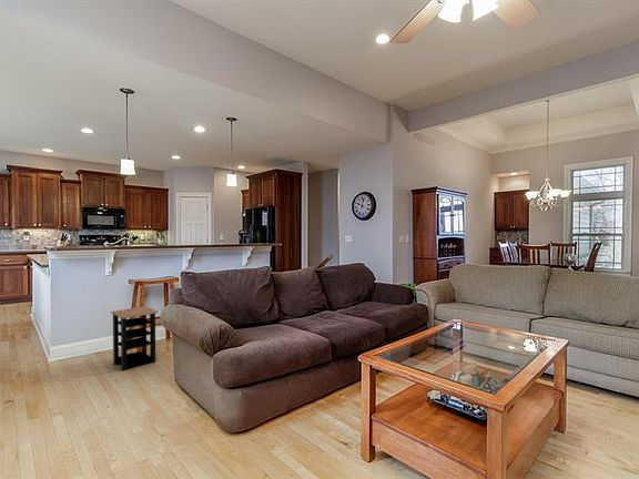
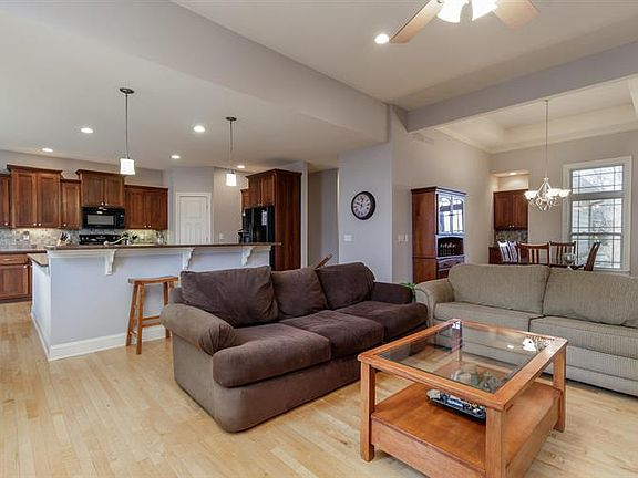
- side table [110,305,159,371]
